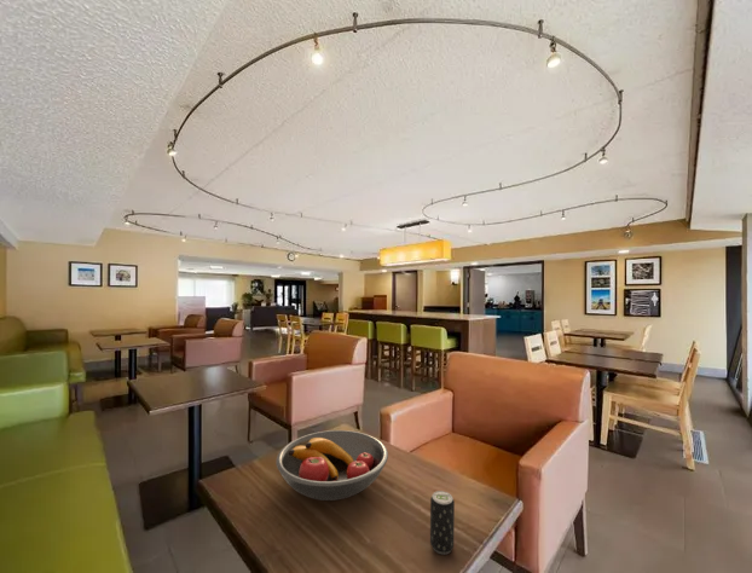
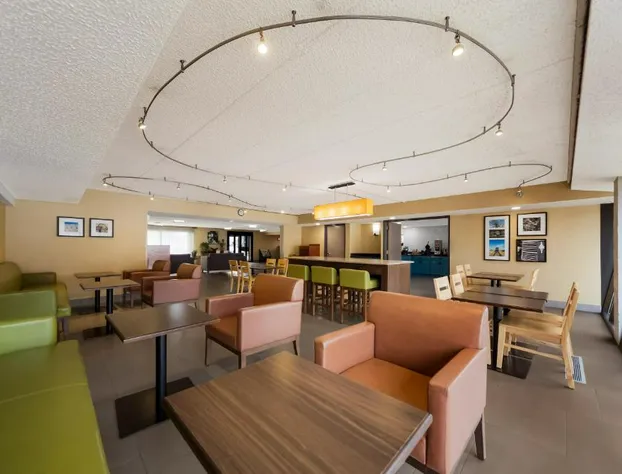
- beverage can [429,490,456,556]
- fruit bowl [276,429,389,502]
